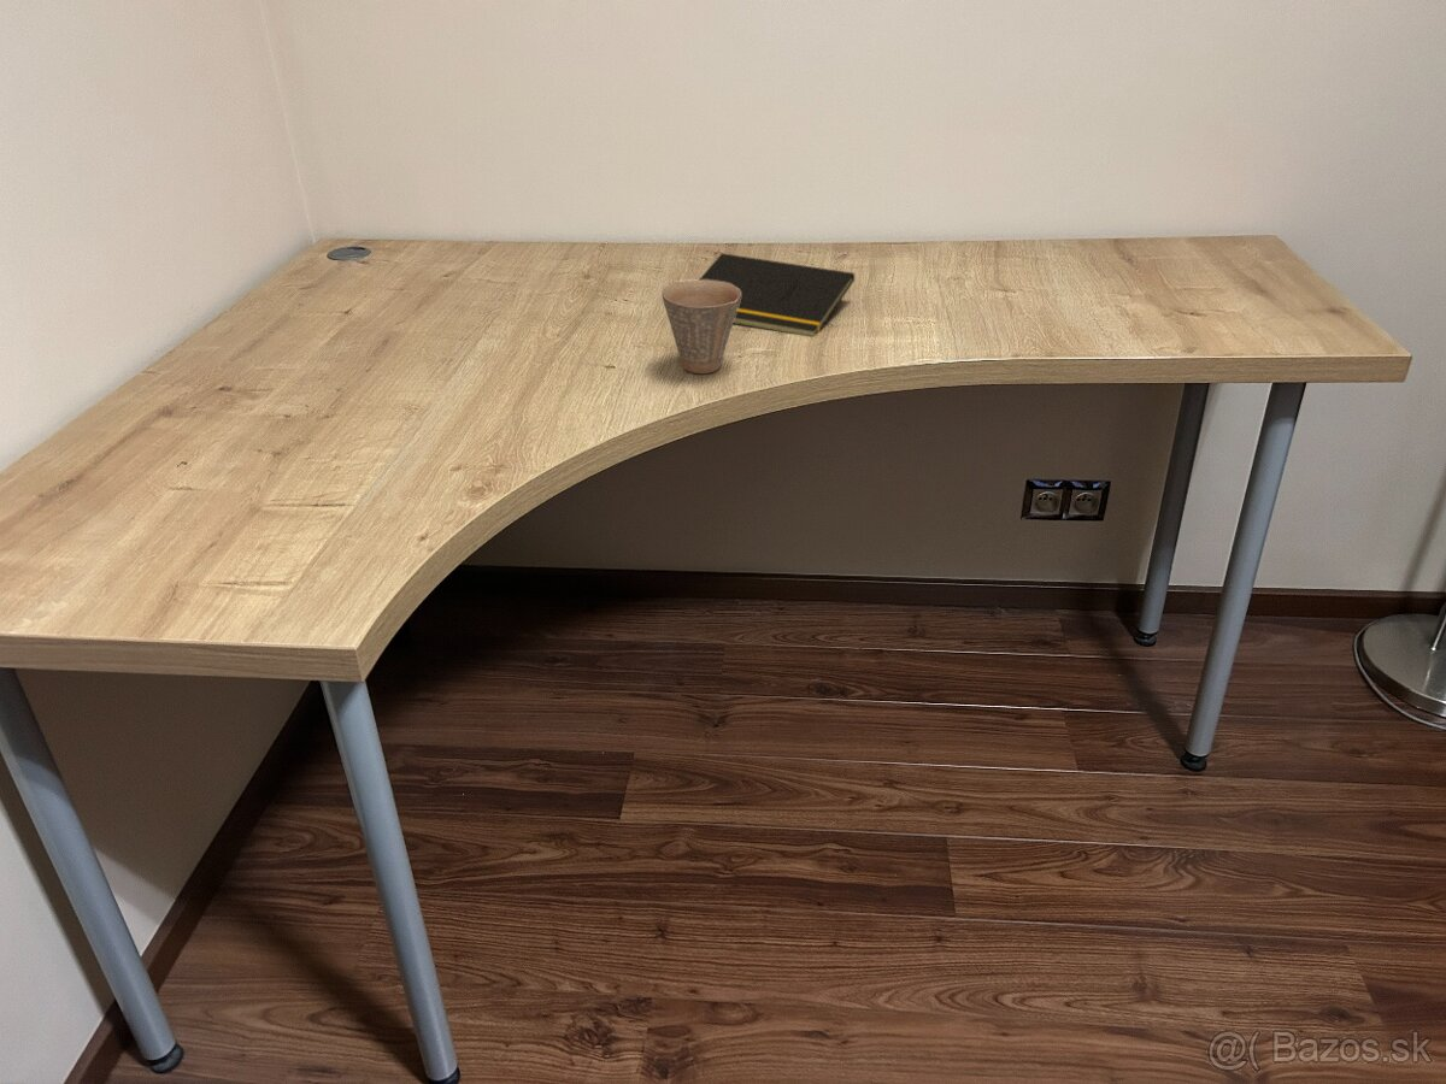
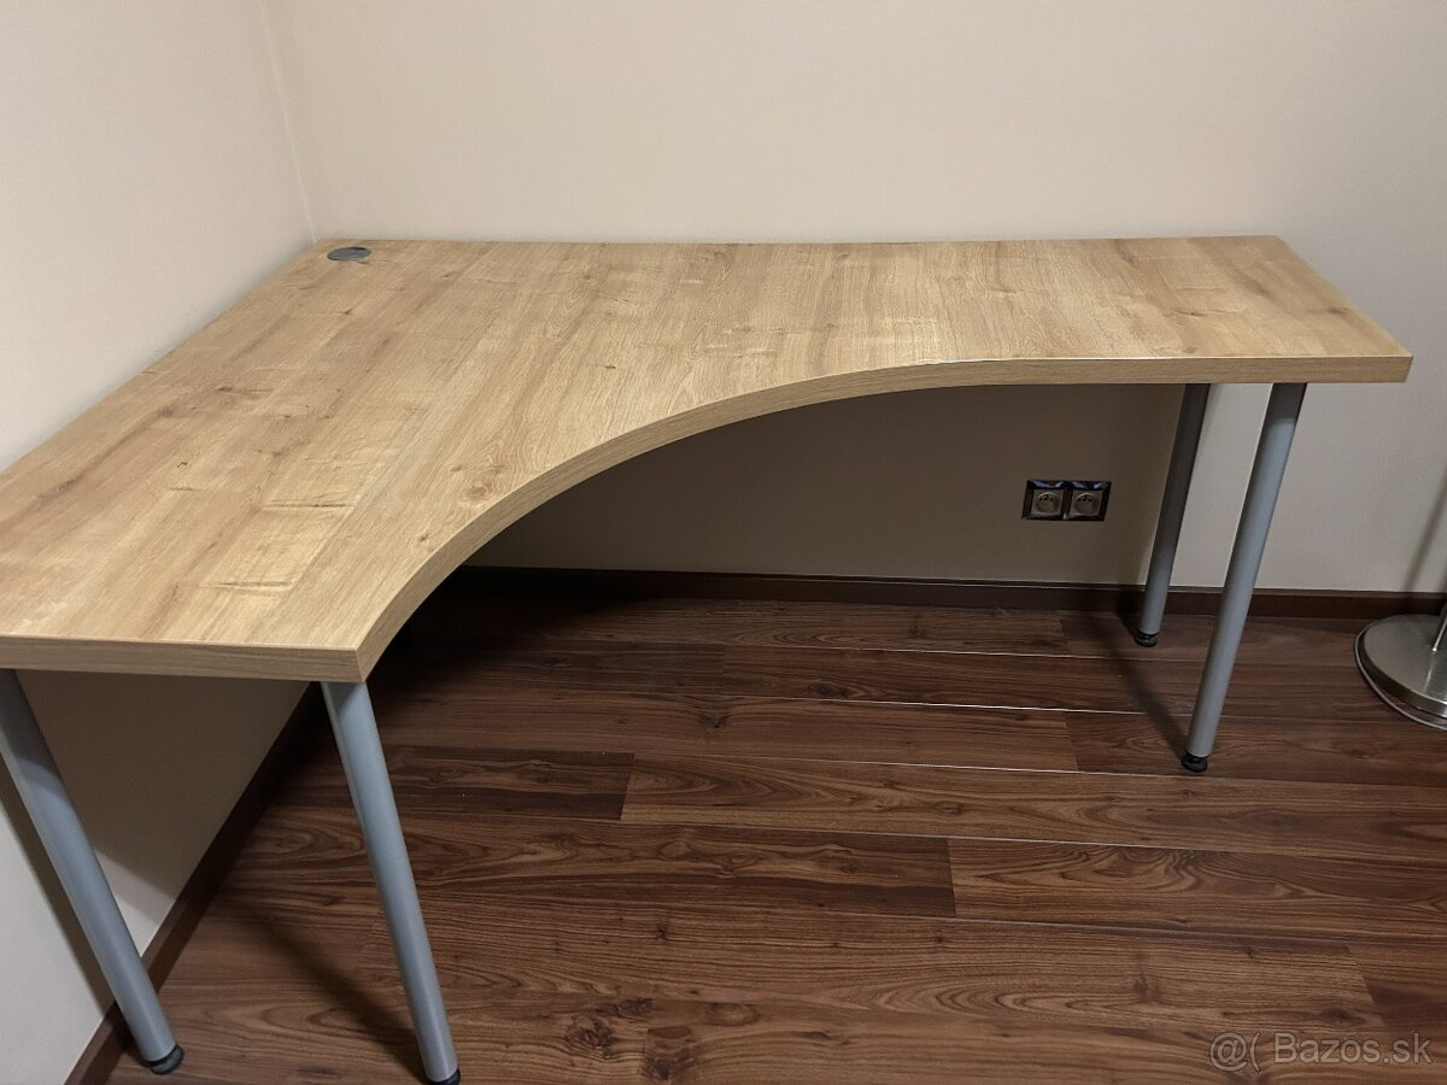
- notepad [698,252,856,337]
- cup [660,279,741,375]
